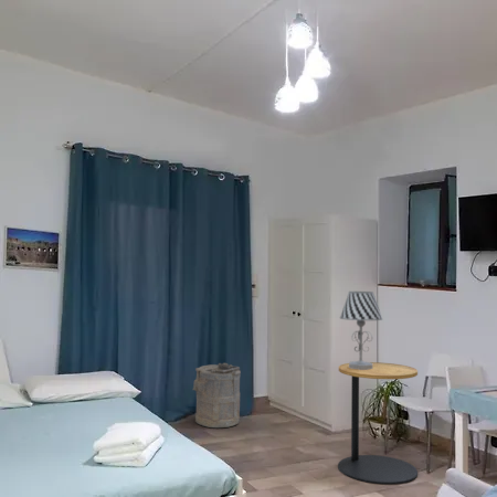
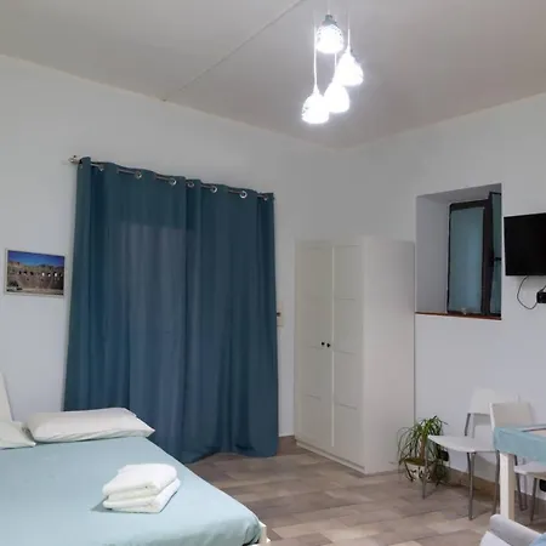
- table lamp [339,290,383,370]
- side table [337,361,419,485]
- laundry hamper [192,362,242,429]
